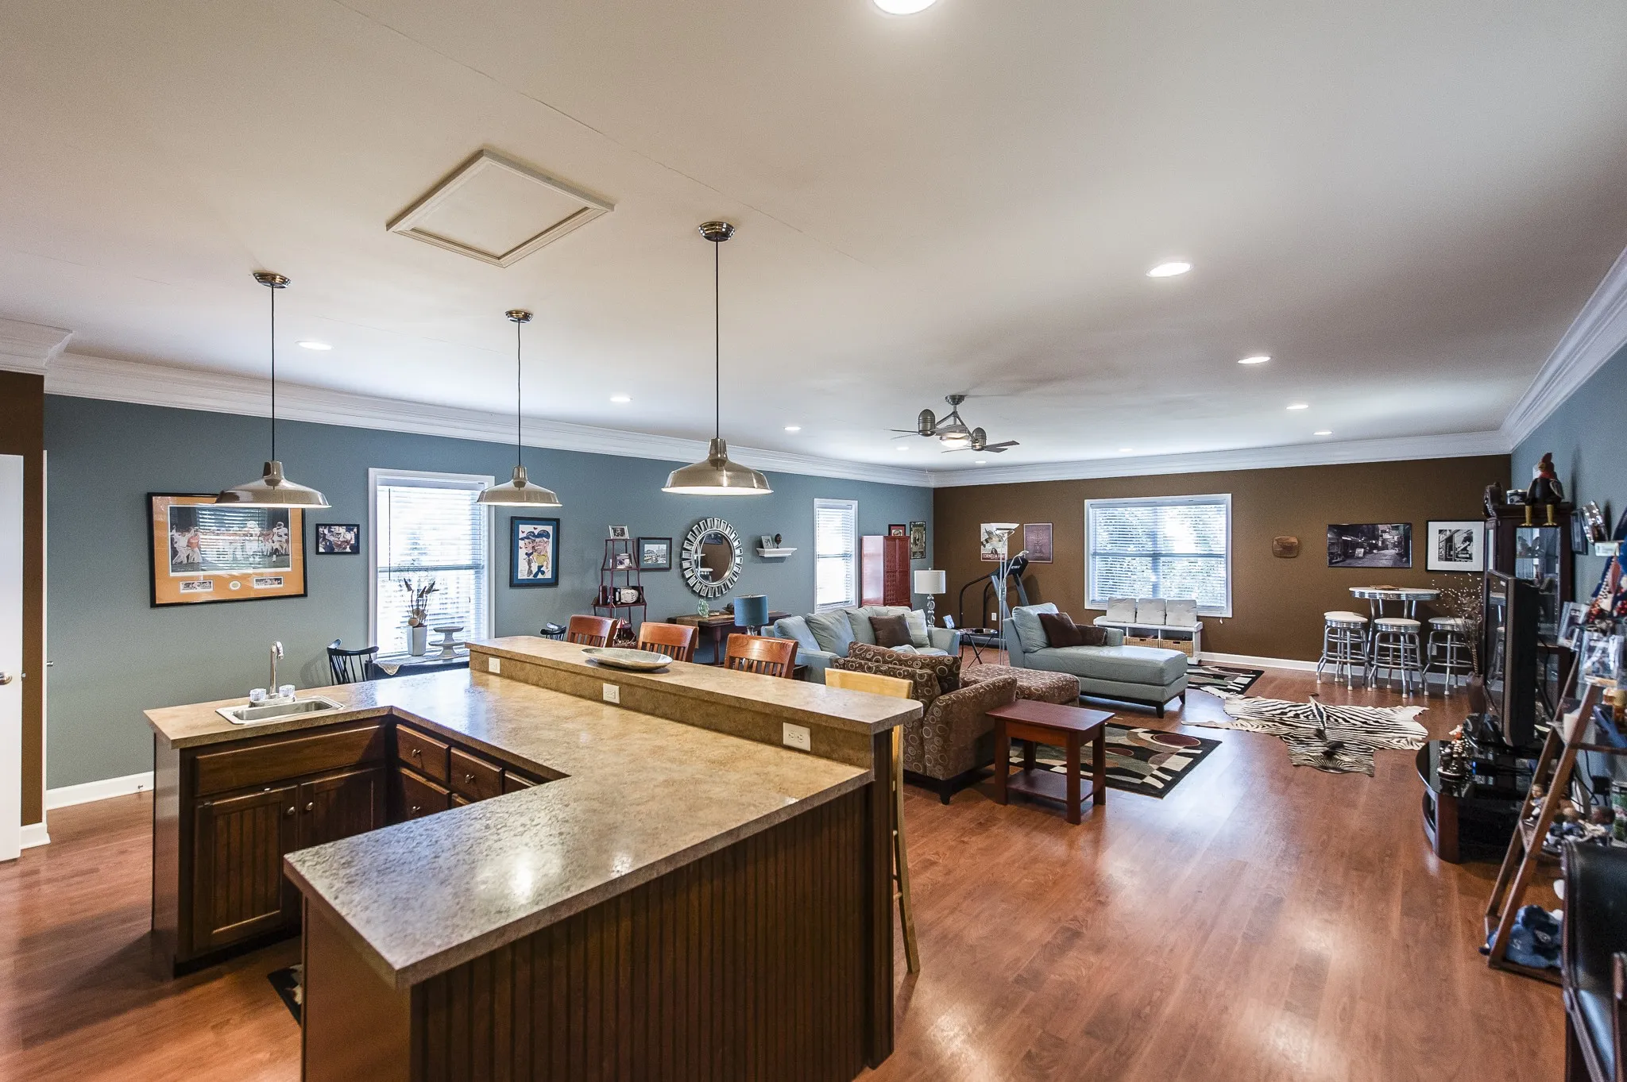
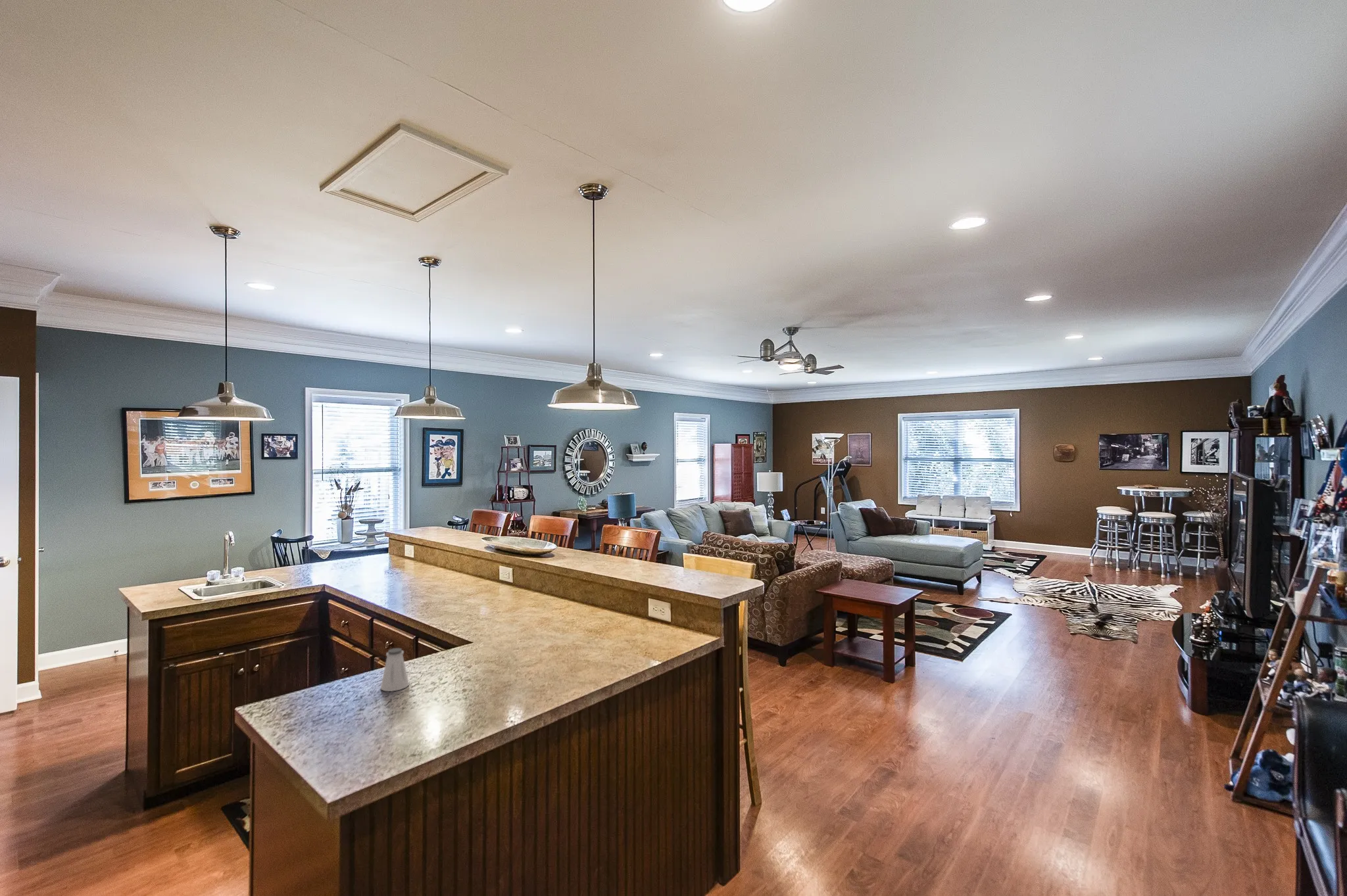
+ saltshaker [380,648,410,692]
